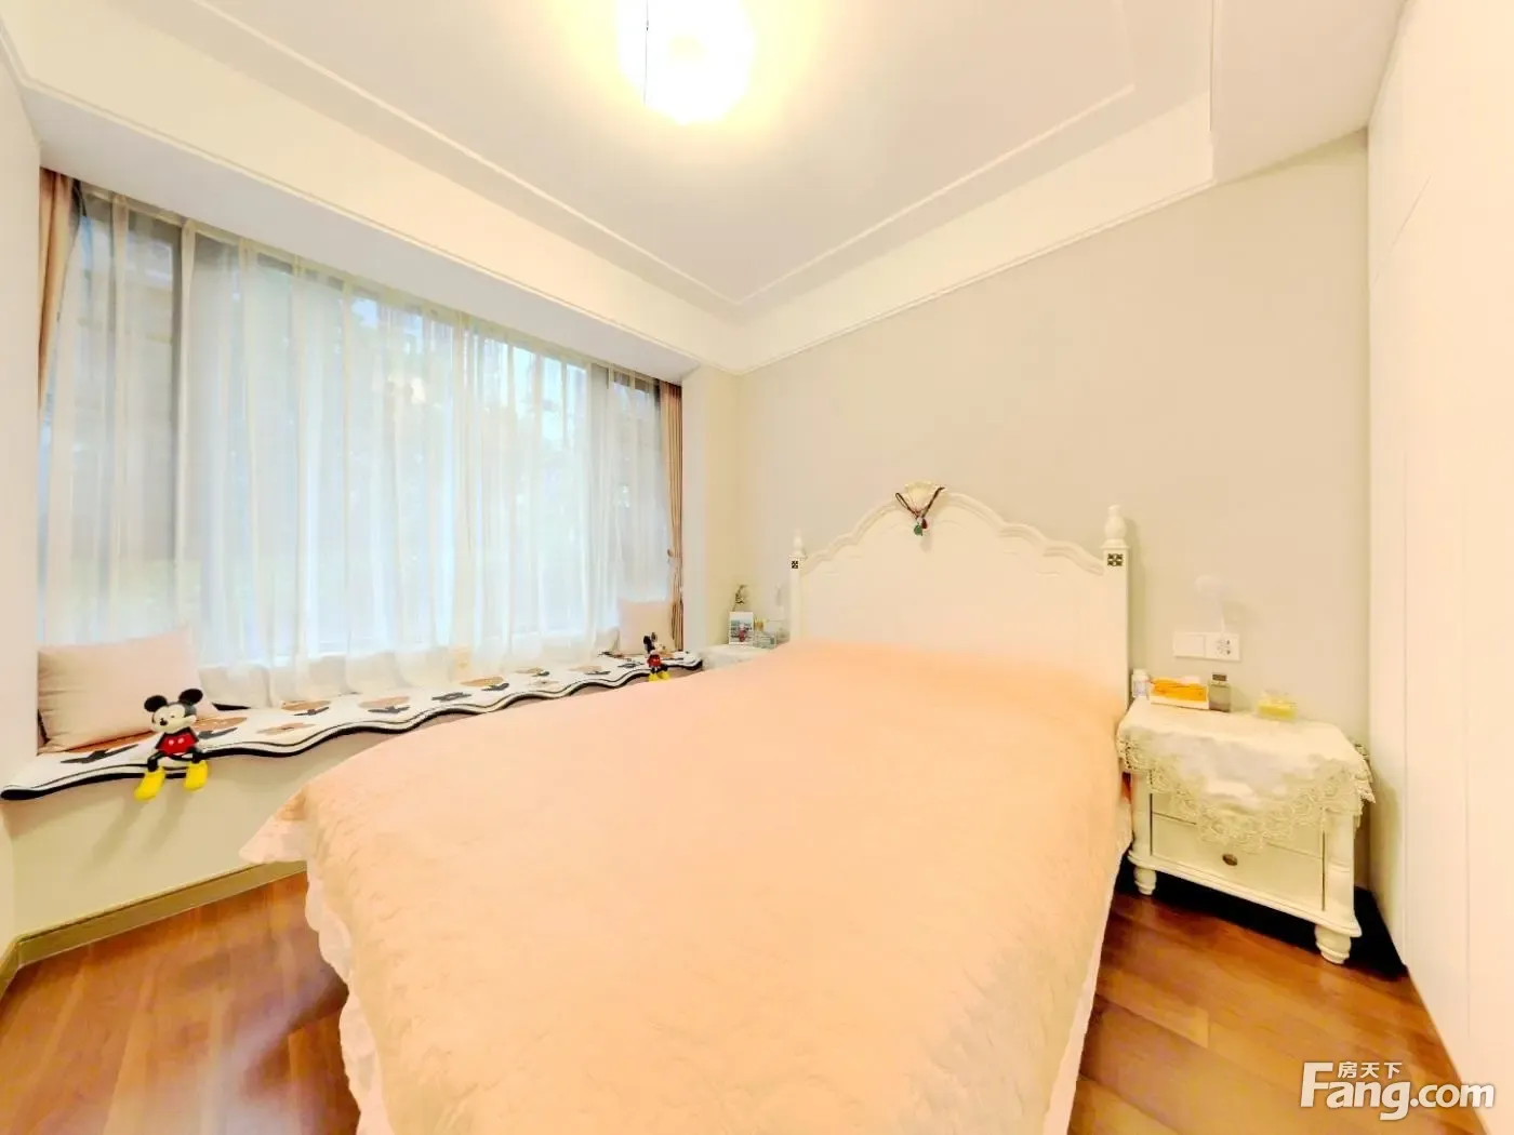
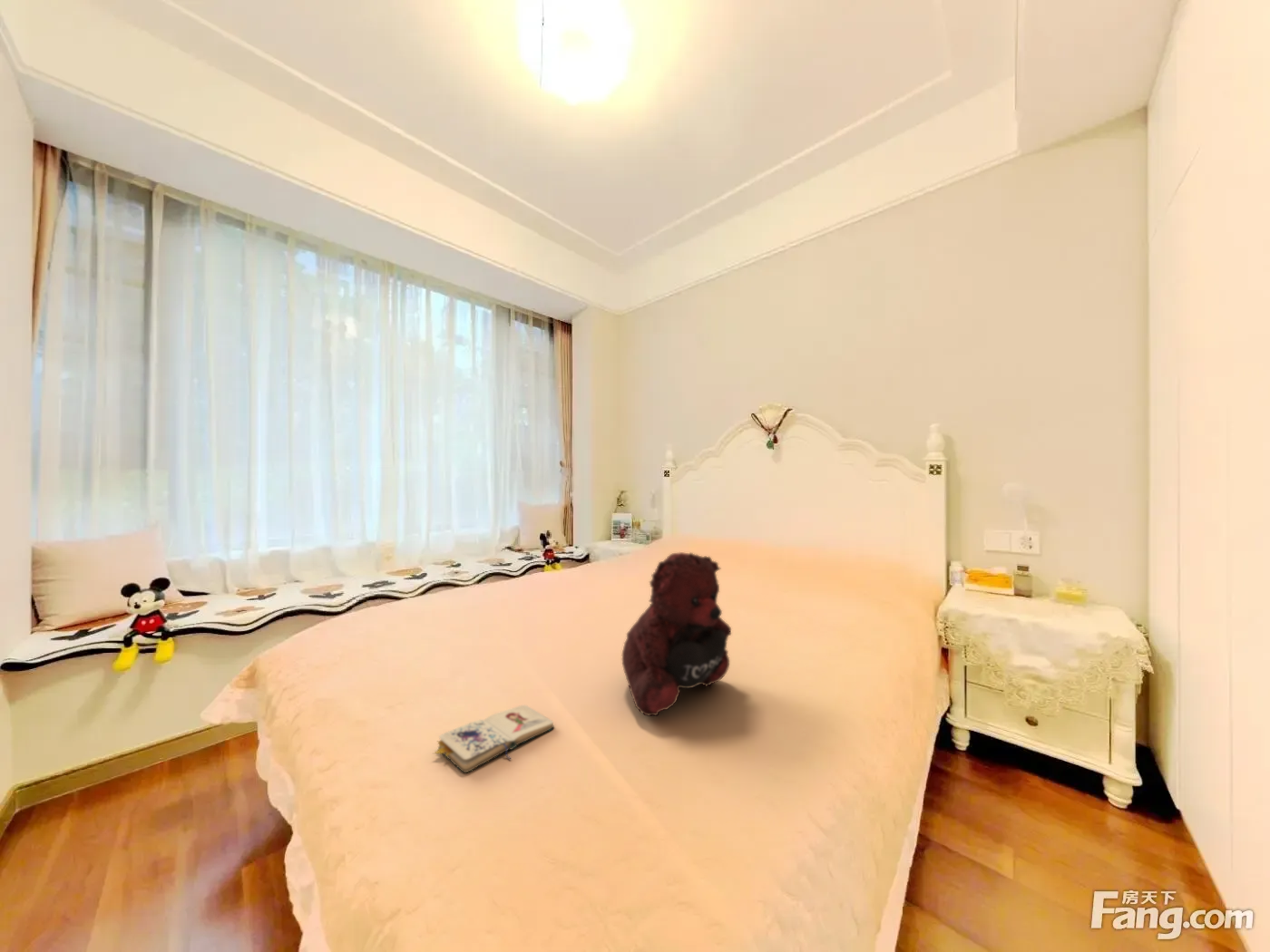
+ teddy bear [620,551,732,717]
+ paperback book [433,704,555,773]
